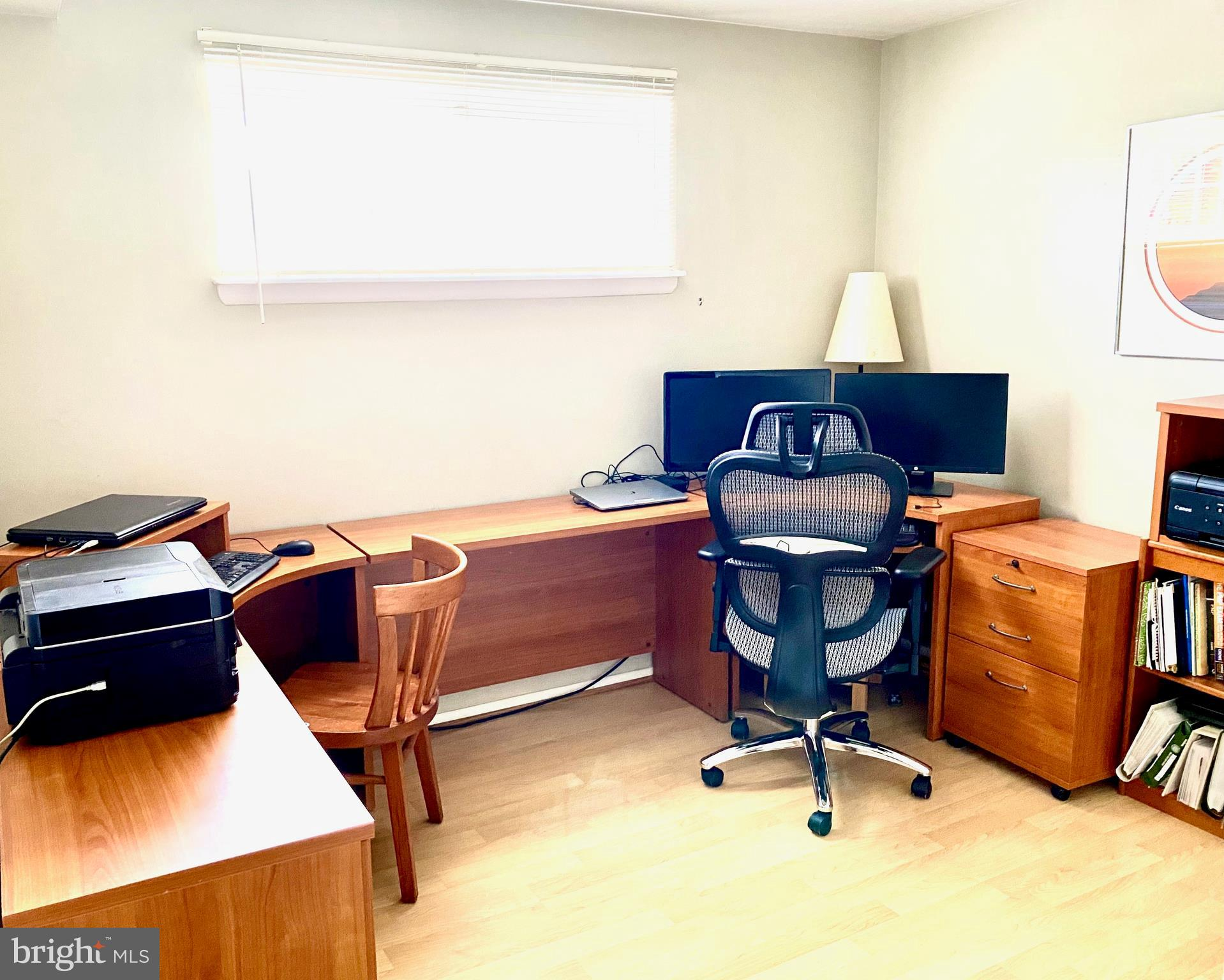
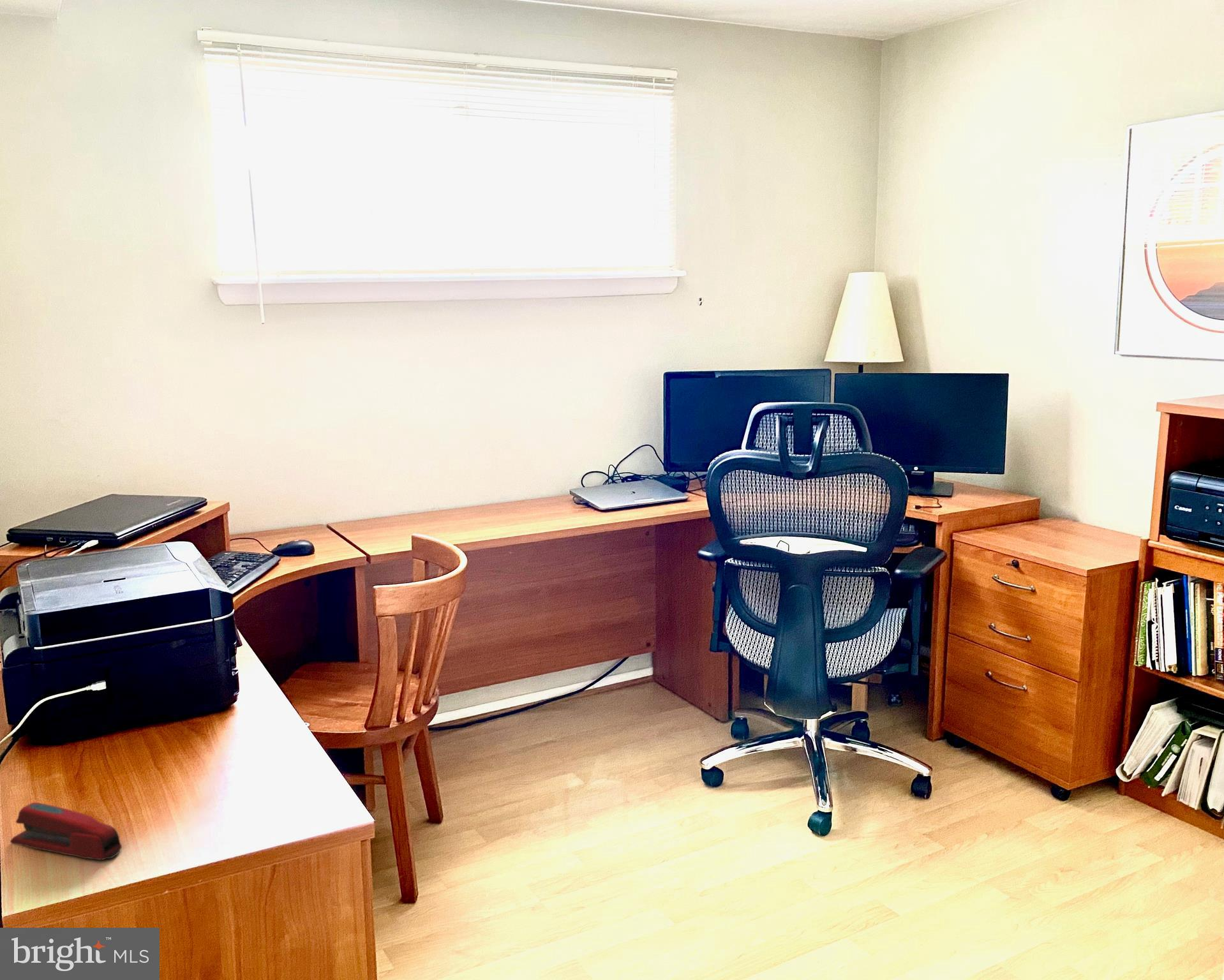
+ stapler [10,802,123,861]
